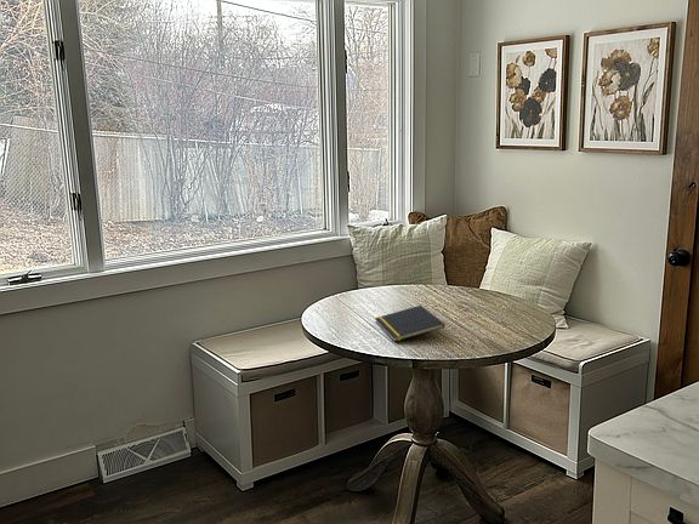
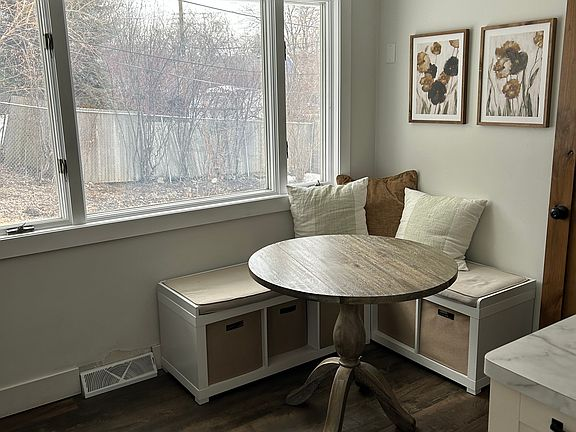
- notepad [374,304,447,343]
